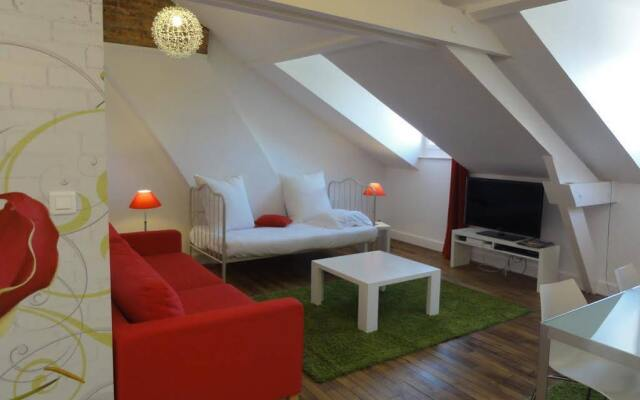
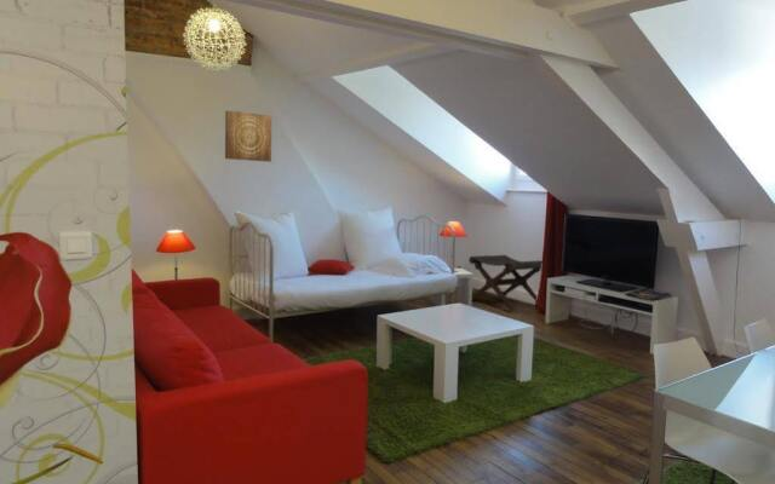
+ footstool [467,254,544,312]
+ wall art [224,109,272,163]
